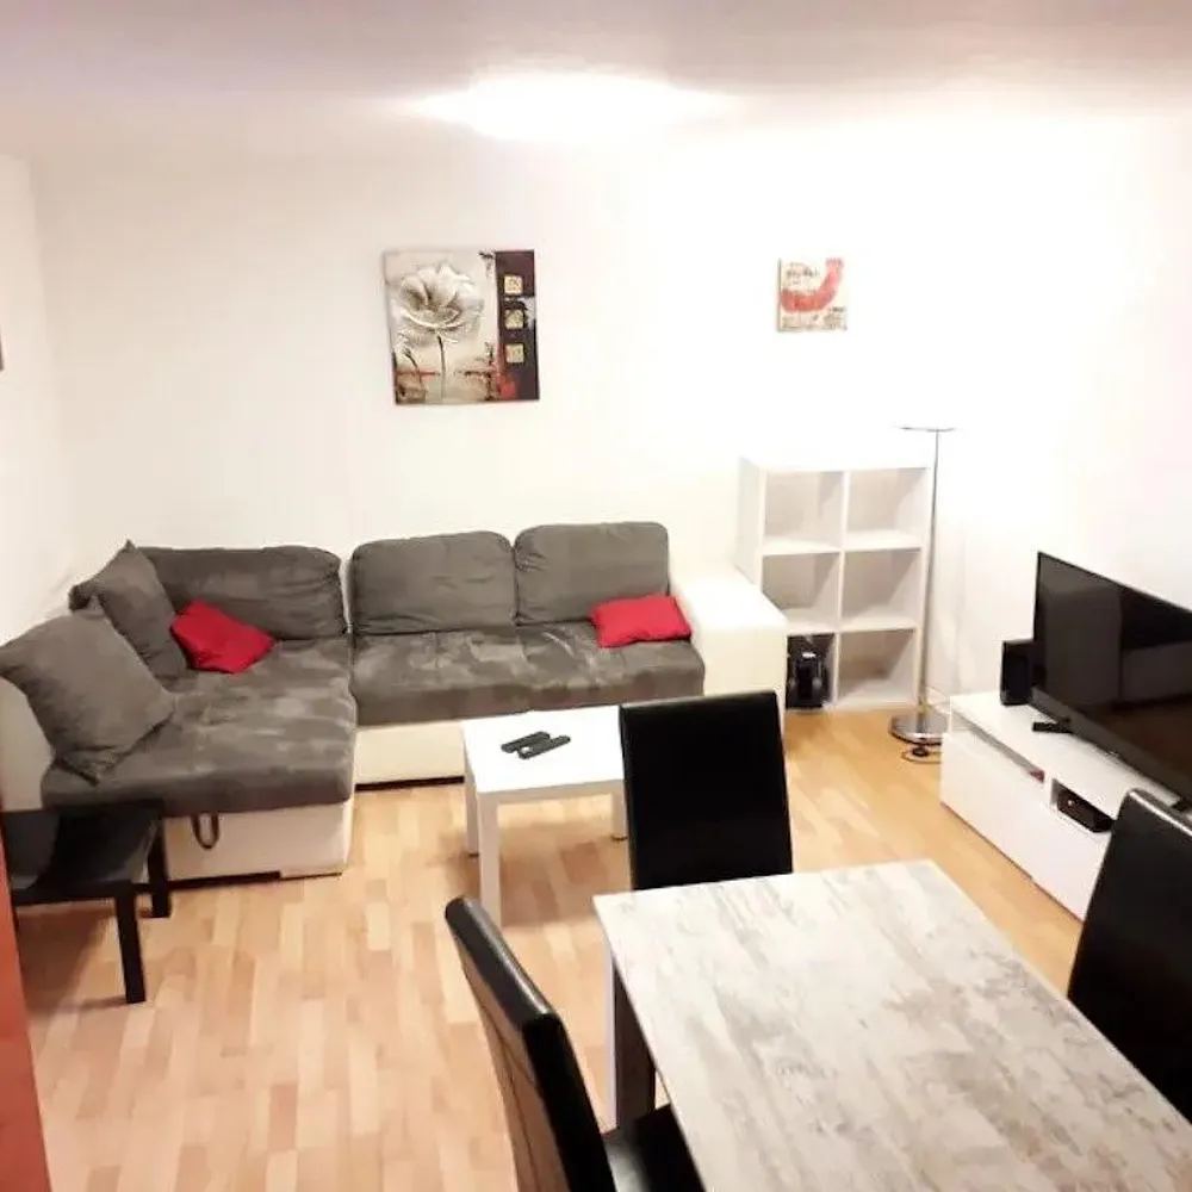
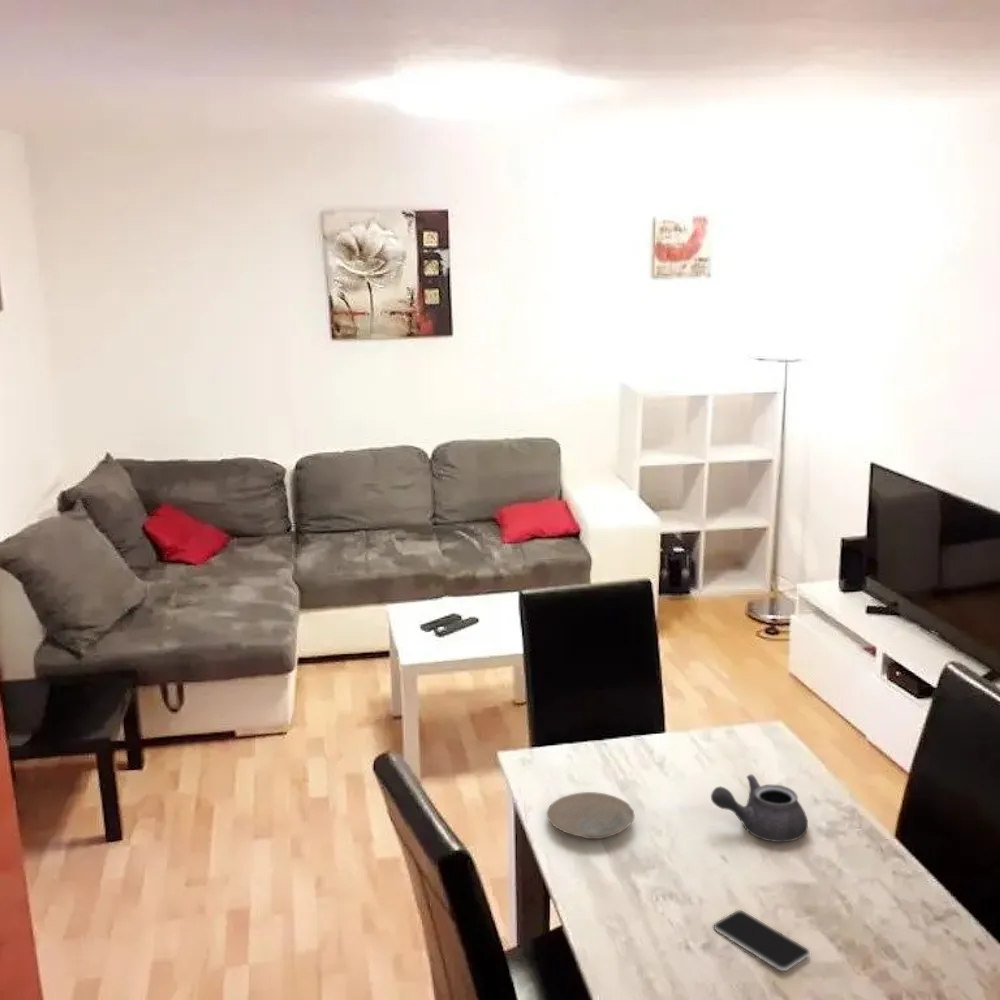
+ smartphone [713,909,811,972]
+ plate [546,791,636,840]
+ teapot [710,773,809,843]
